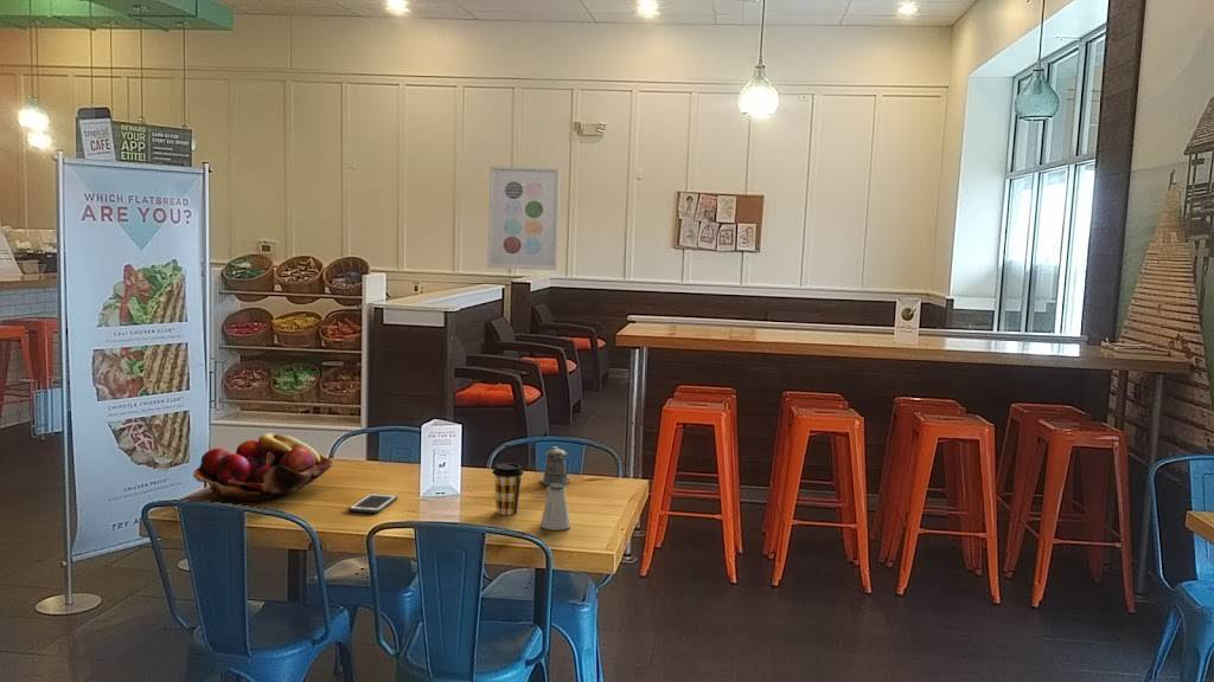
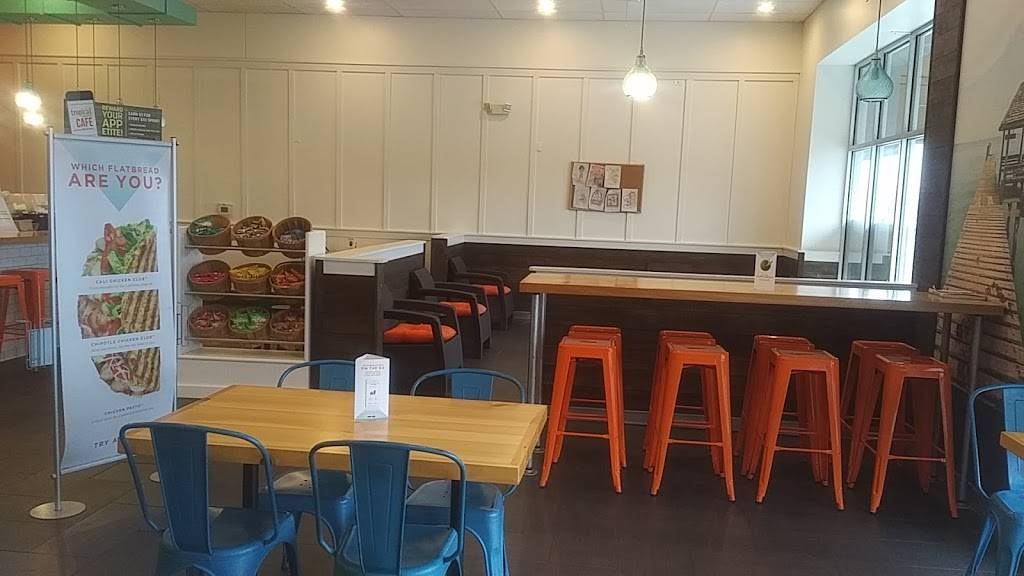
- wall art [486,165,562,271]
- cell phone [349,493,398,514]
- fruit basket [192,432,334,502]
- coffee cup [492,462,524,516]
- pepper shaker [539,445,571,487]
- saltshaker [539,483,571,532]
